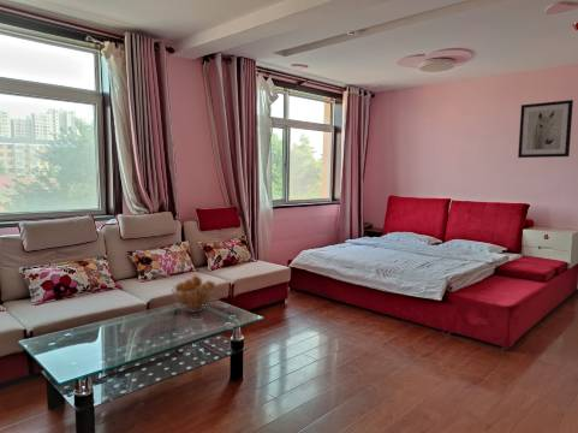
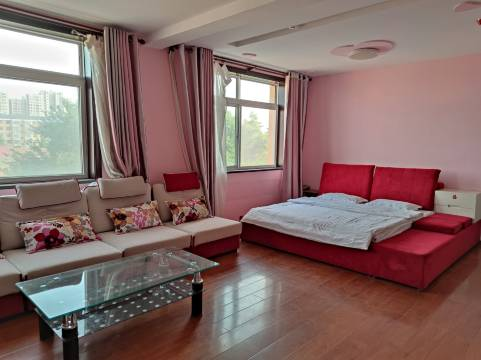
- wall art [517,99,574,159]
- fruit basket [169,274,218,313]
